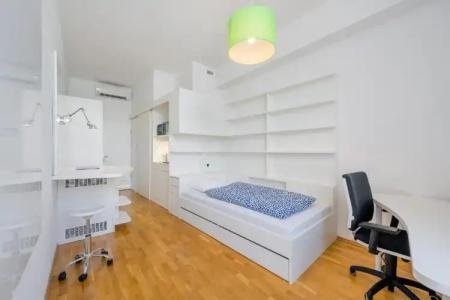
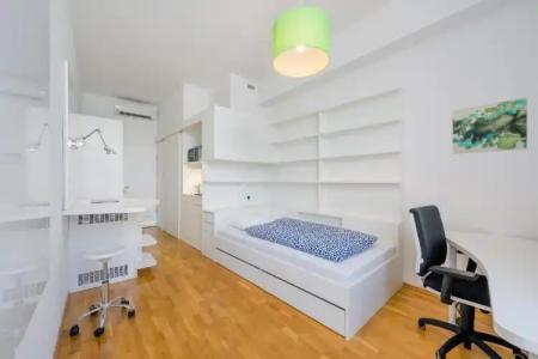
+ wall art [452,97,528,156]
